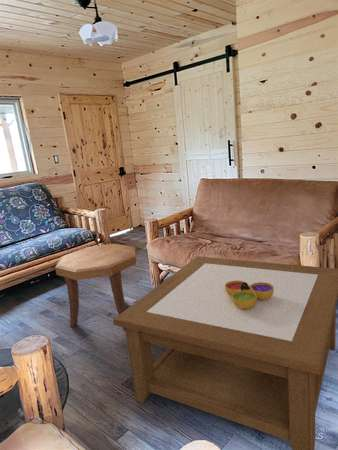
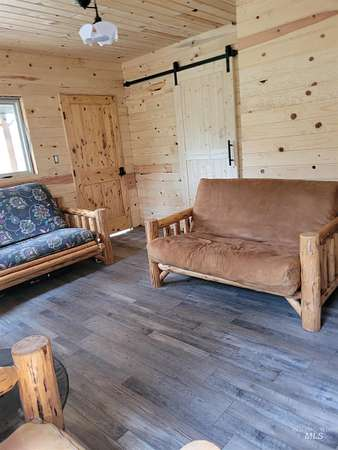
- side table [54,243,137,331]
- decorative bowl [225,281,274,309]
- coffee table [112,256,338,450]
